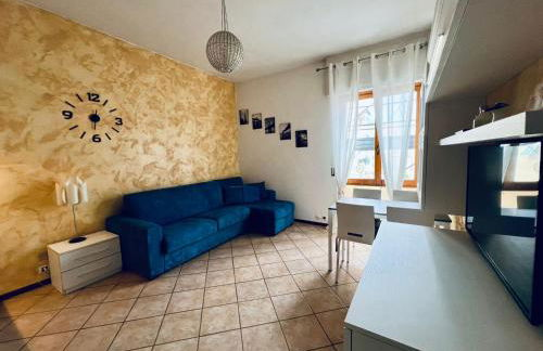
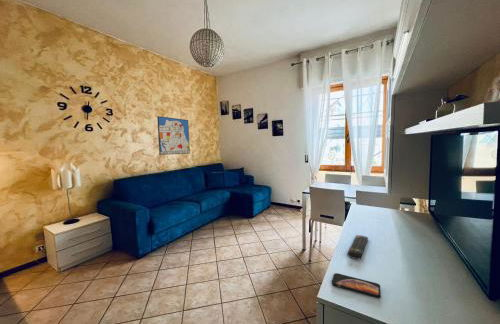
+ remote control [346,234,369,260]
+ smartphone [331,272,382,299]
+ wall art [156,115,191,156]
